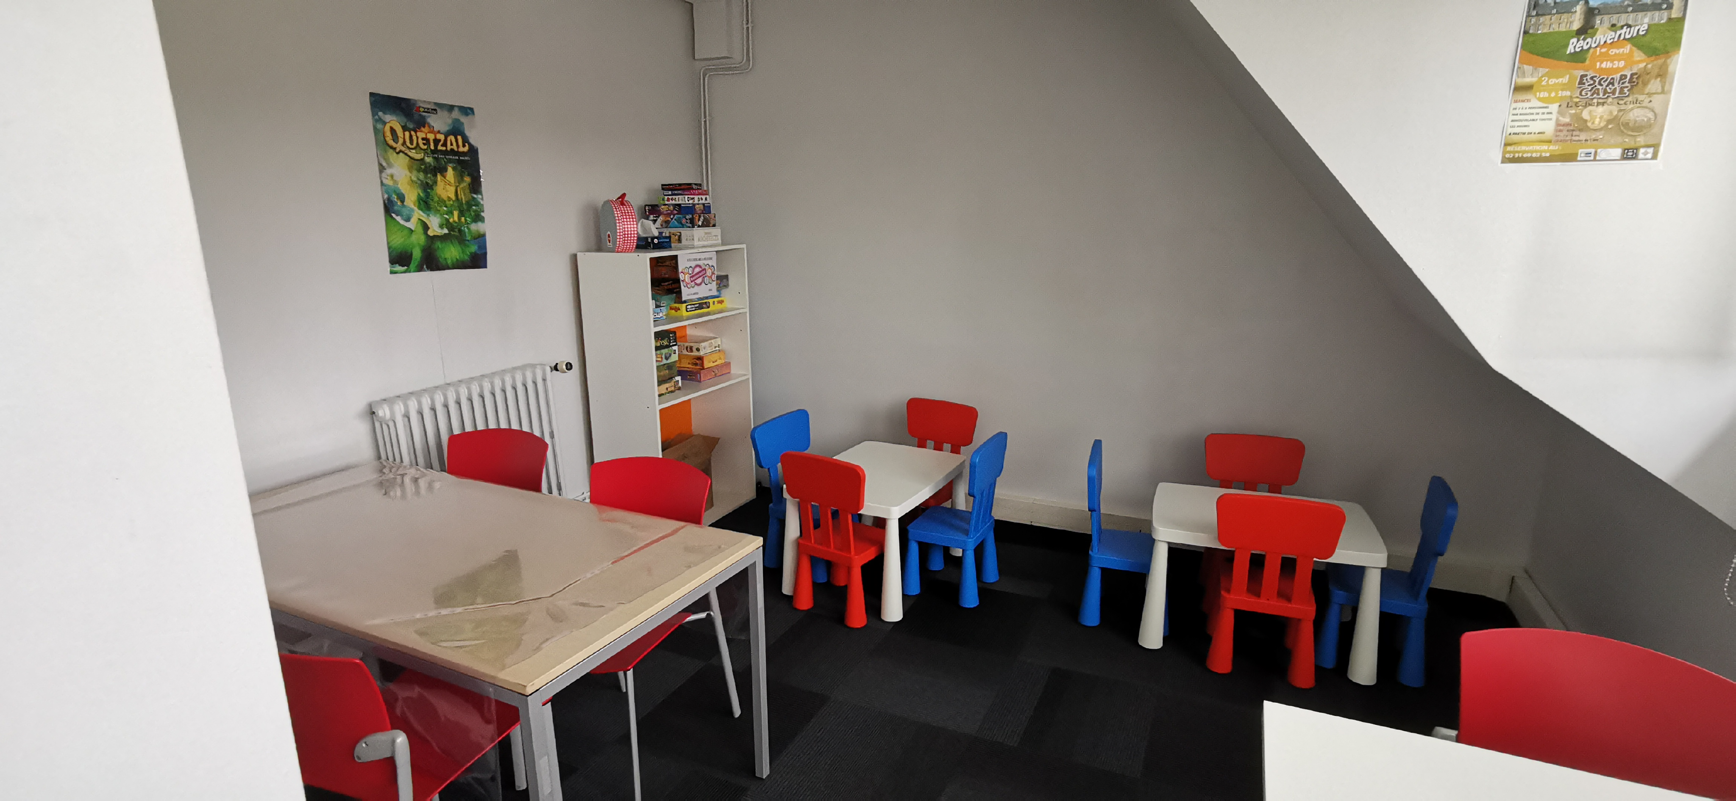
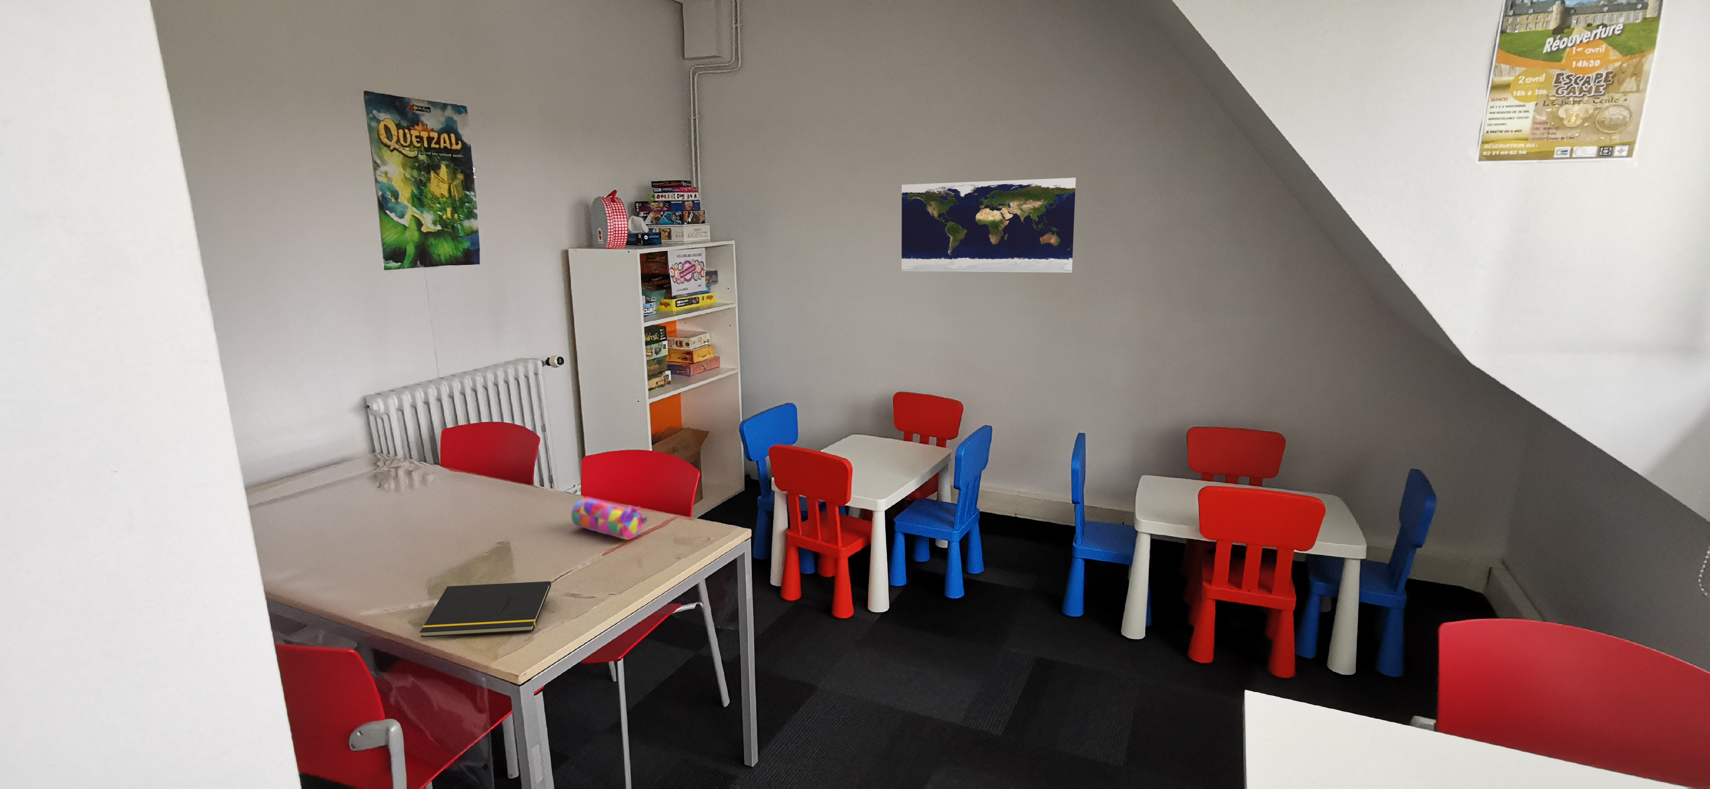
+ pencil case [571,497,648,541]
+ notepad [420,581,552,638]
+ map [901,178,1076,274]
